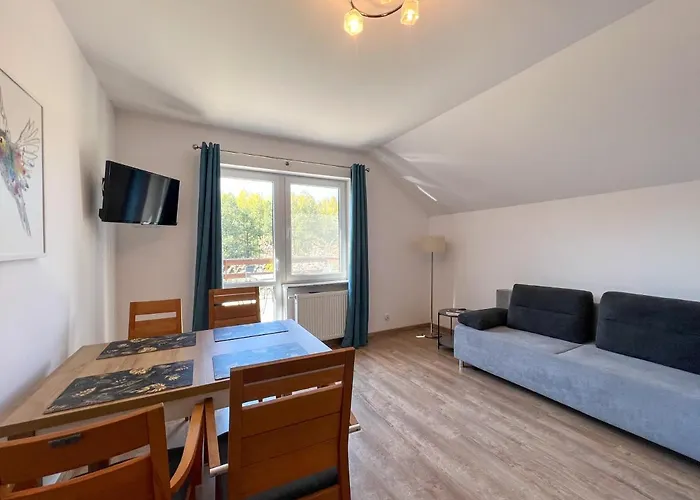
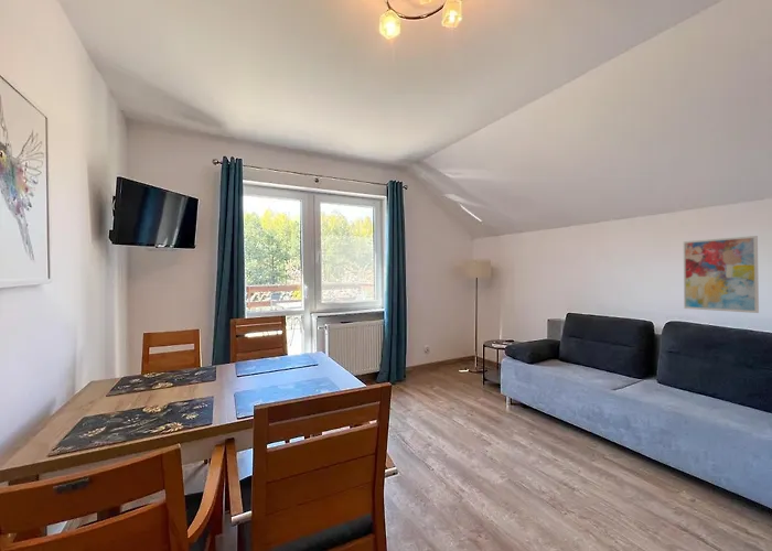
+ wall art [683,235,760,314]
